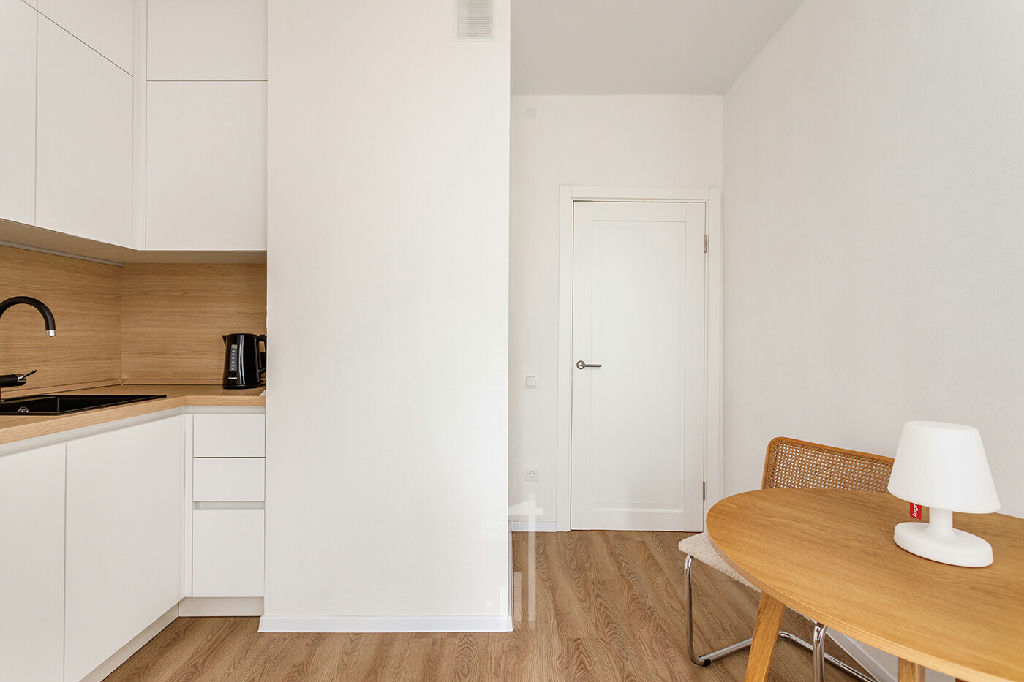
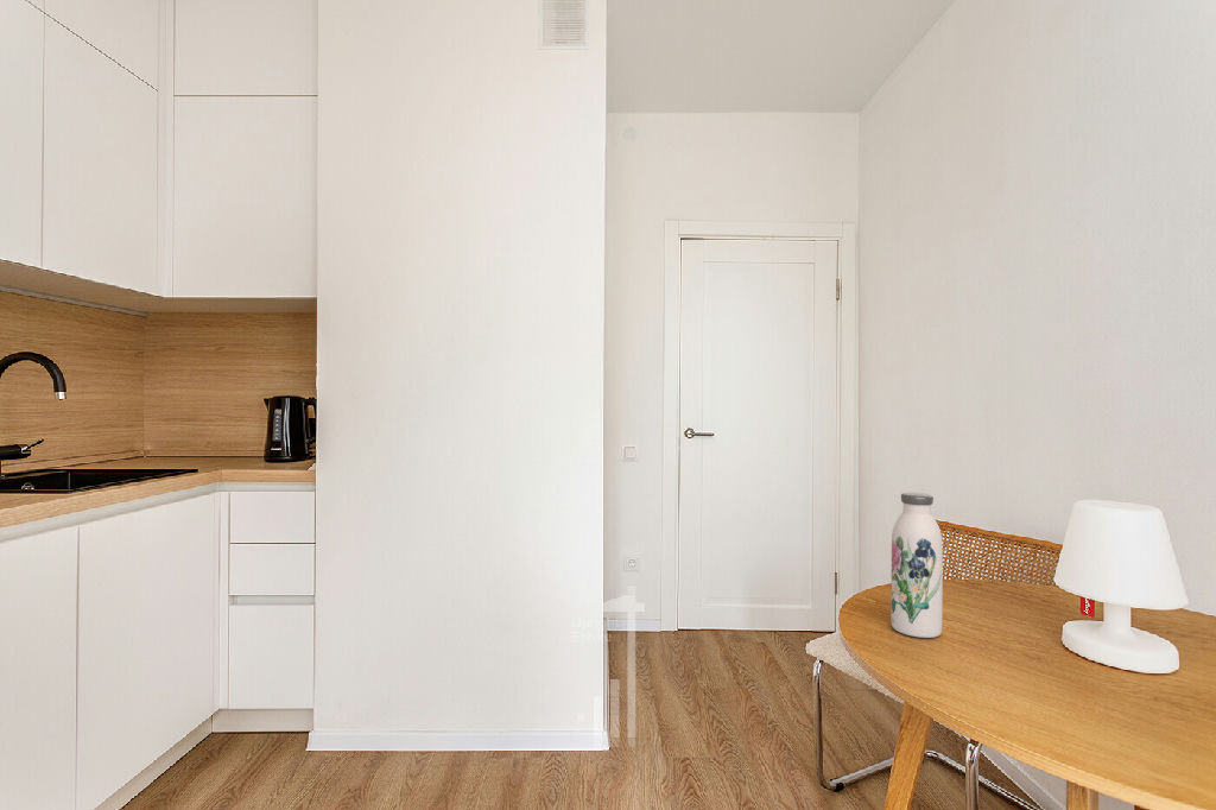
+ water bottle [889,492,944,639]
